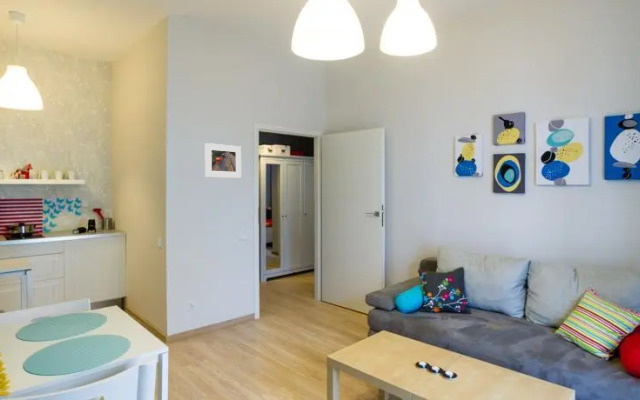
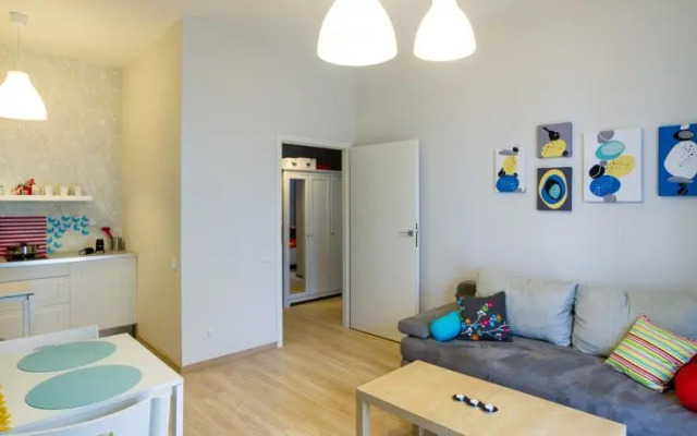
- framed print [204,142,242,179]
